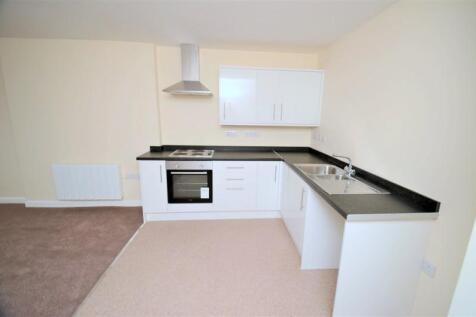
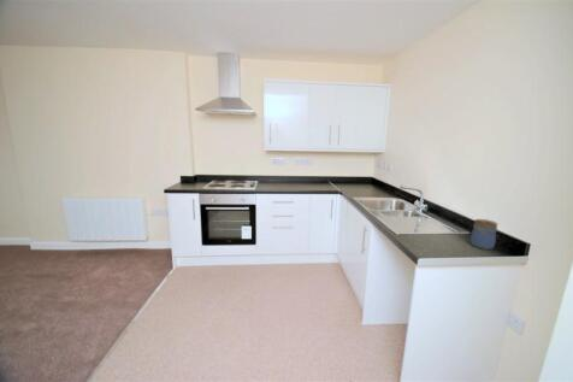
+ jar [469,218,498,251]
